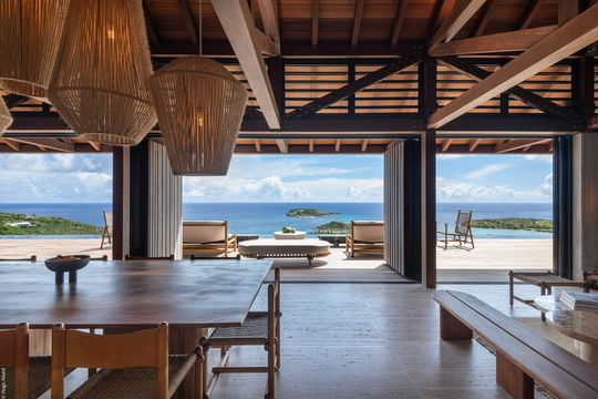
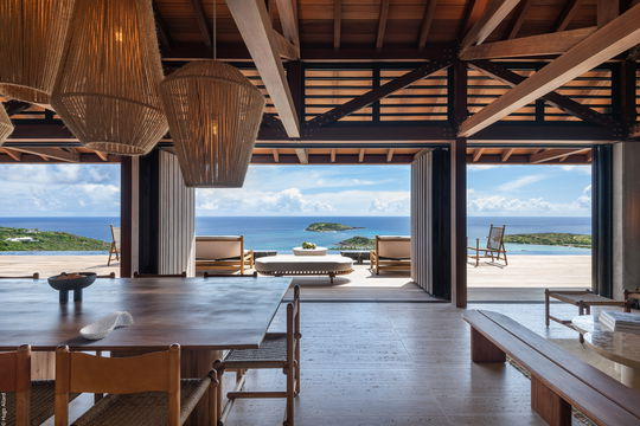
+ spoon rest [78,310,134,341]
